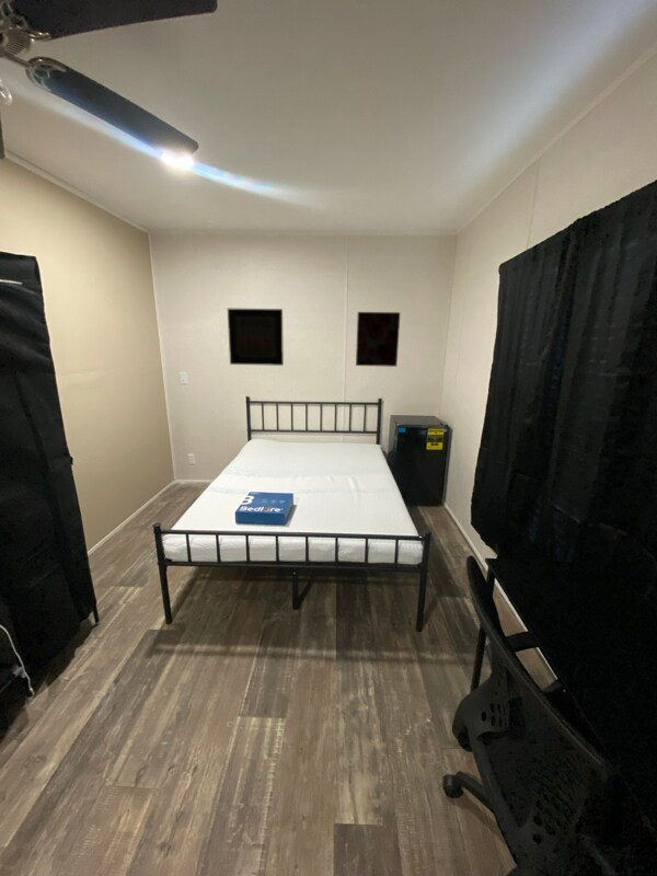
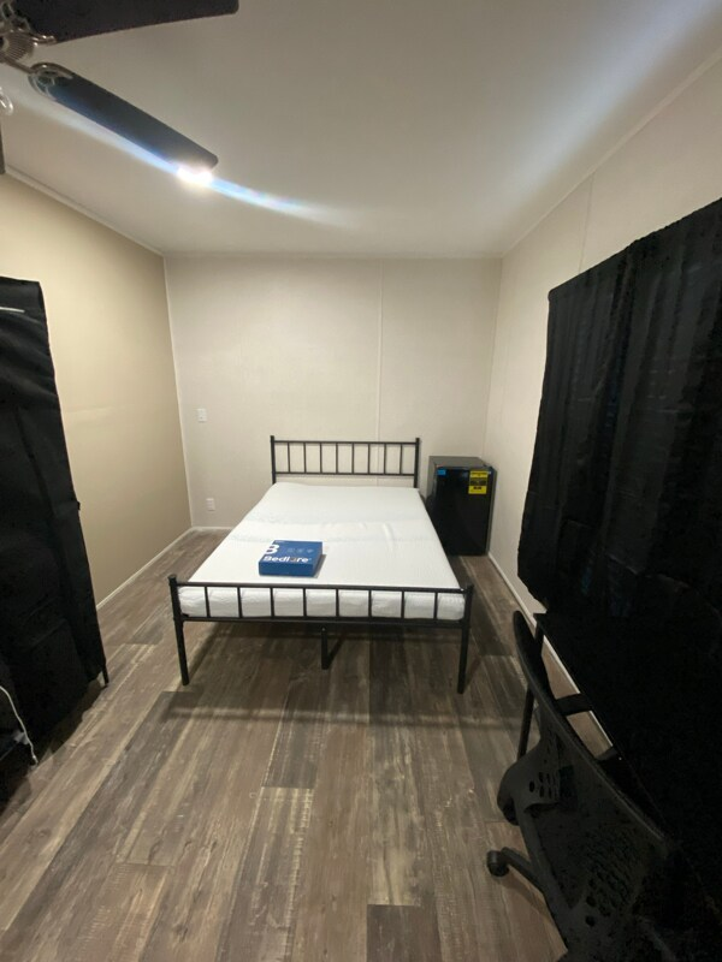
- wall art [355,311,401,368]
- wall art [227,308,285,367]
